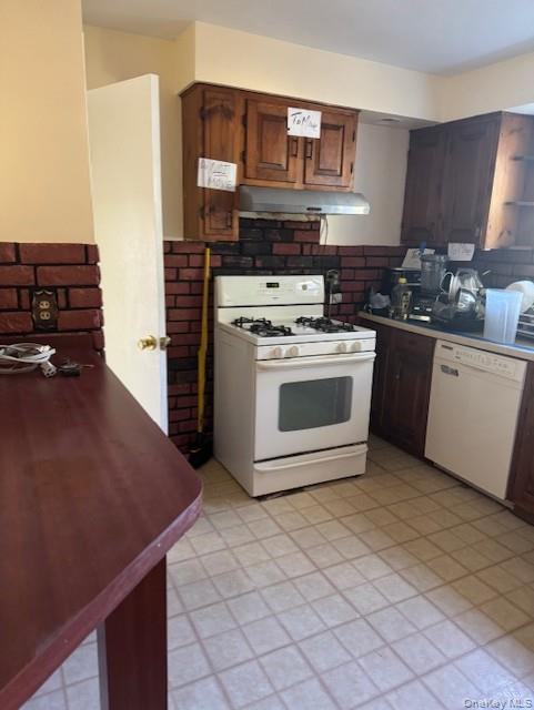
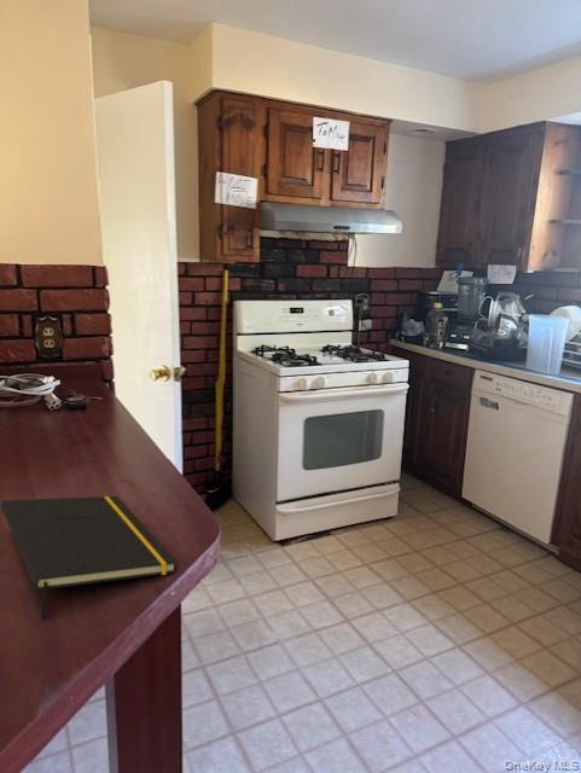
+ notepad [0,495,179,621]
